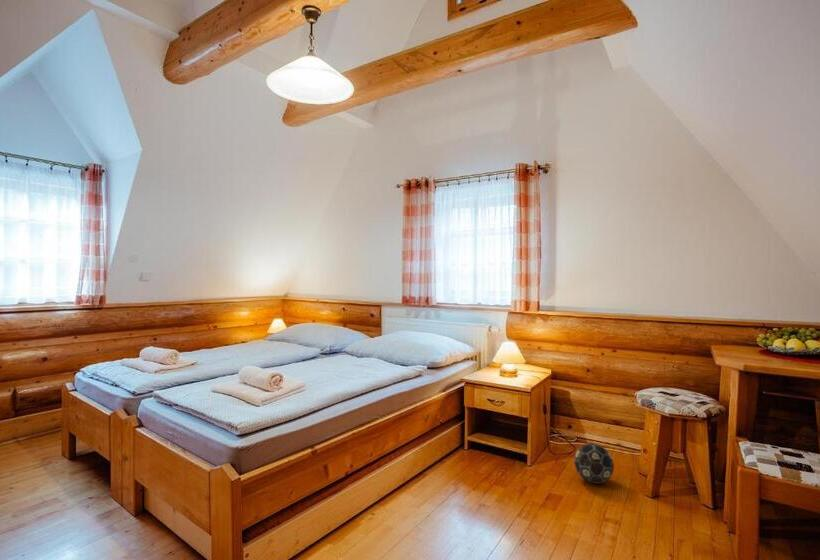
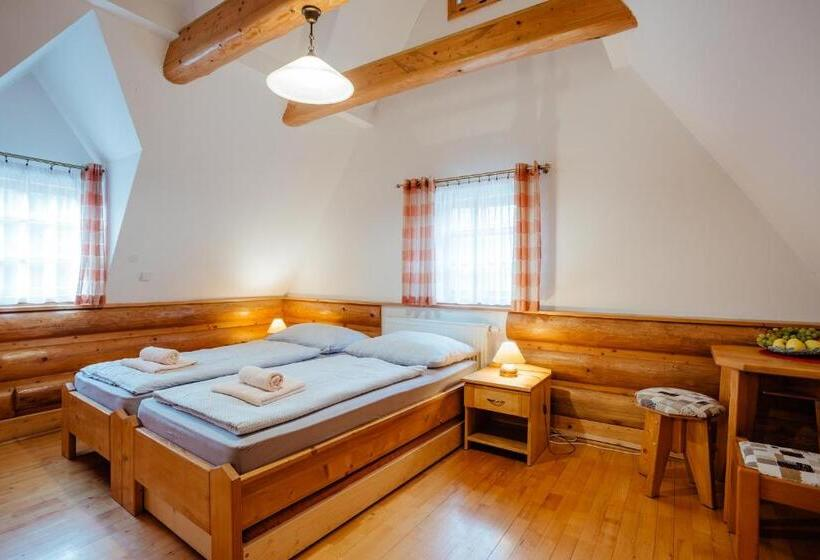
- decorative ball [573,442,615,485]
